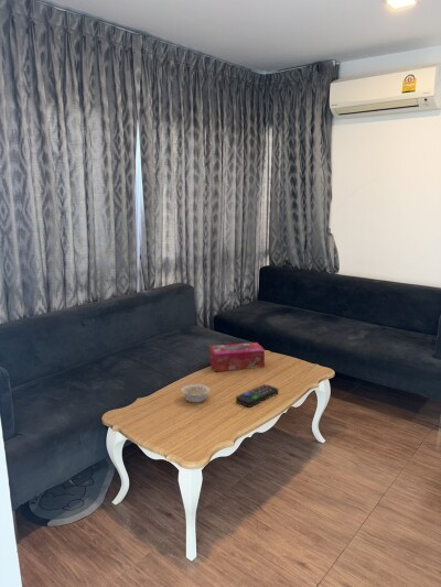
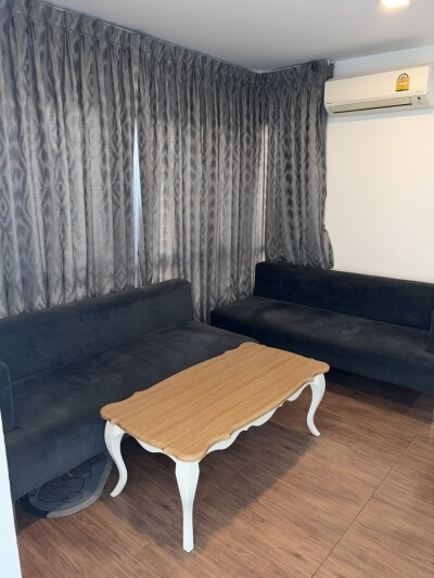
- remote control [235,383,279,407]
- legume [181,383,211,403]
- tissue box [208,341,266,372]
